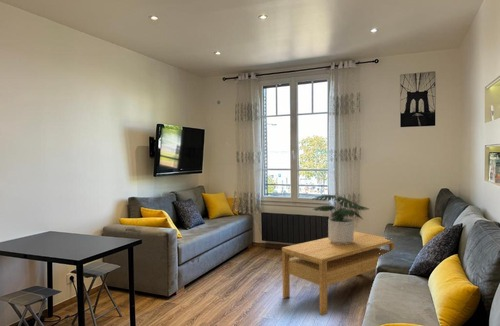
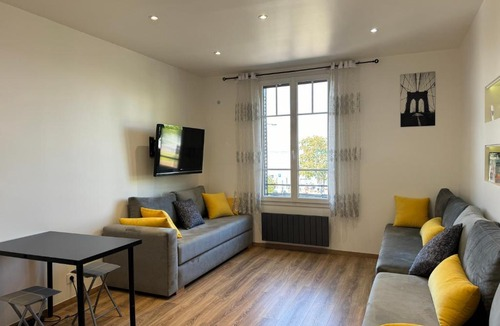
- potted plant [311,194,370,244]
- coffee table [281,231,395,317]
